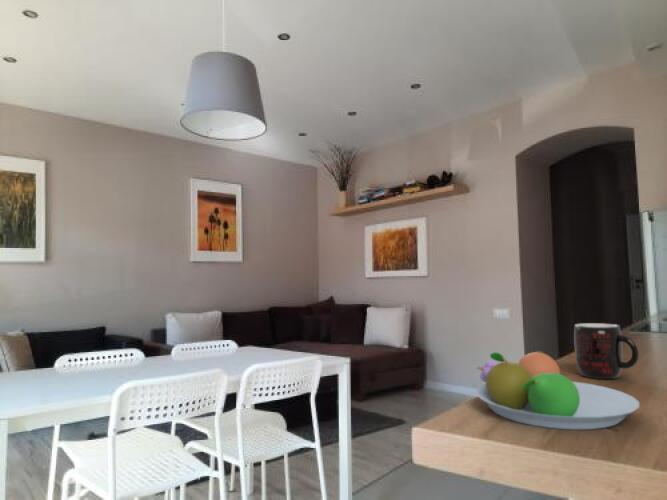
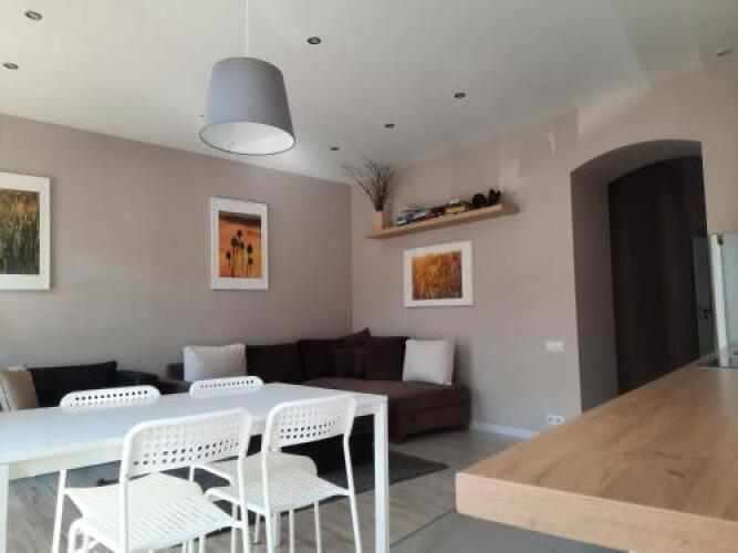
- fruit bowl [475,350,640,431]
- mug [573,322,640,380]
